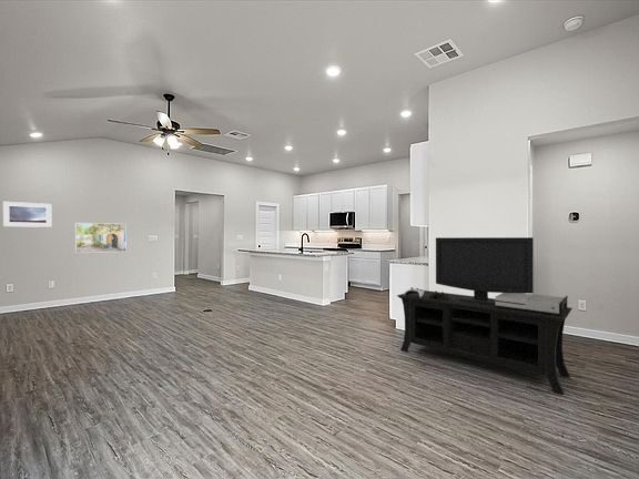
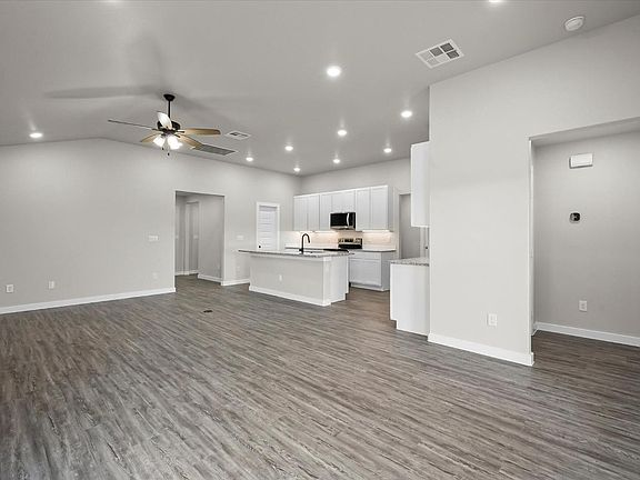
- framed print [2,201,52,228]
- media console [396,236,574,396]
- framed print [74,222,126,254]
